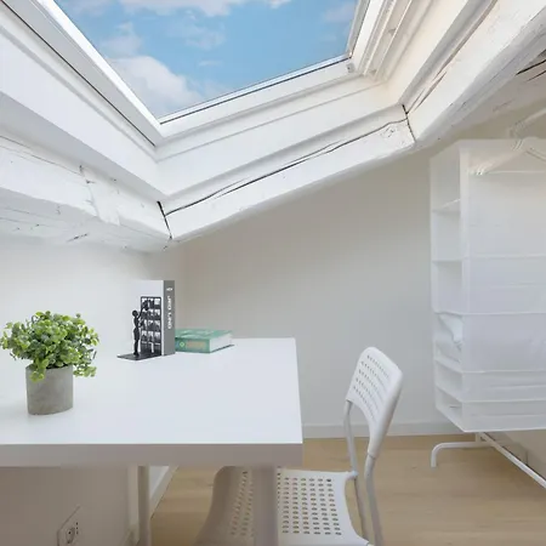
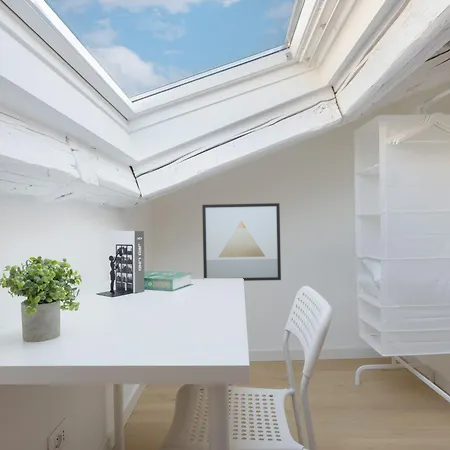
+ wall art [201,202,282,282]
